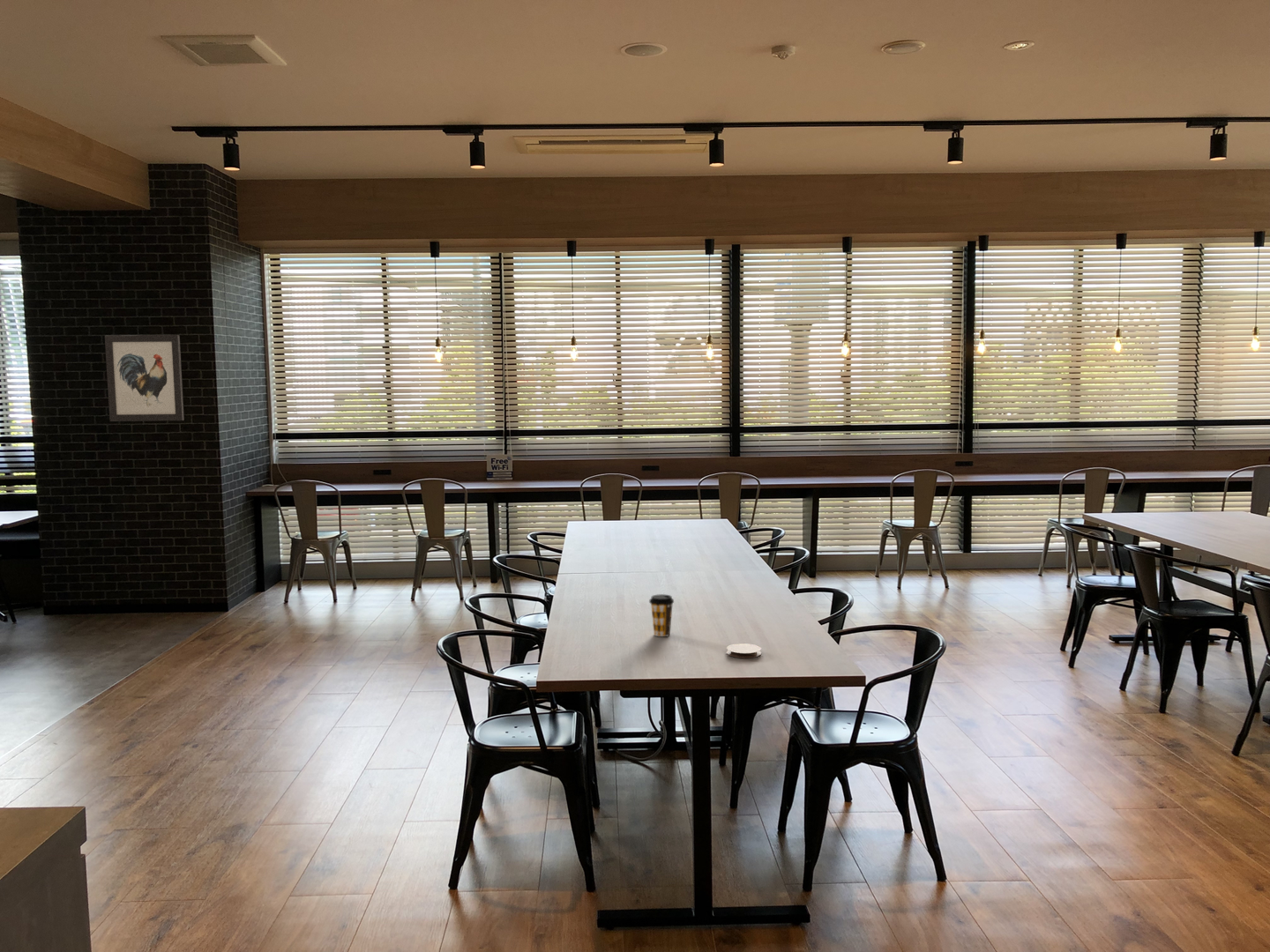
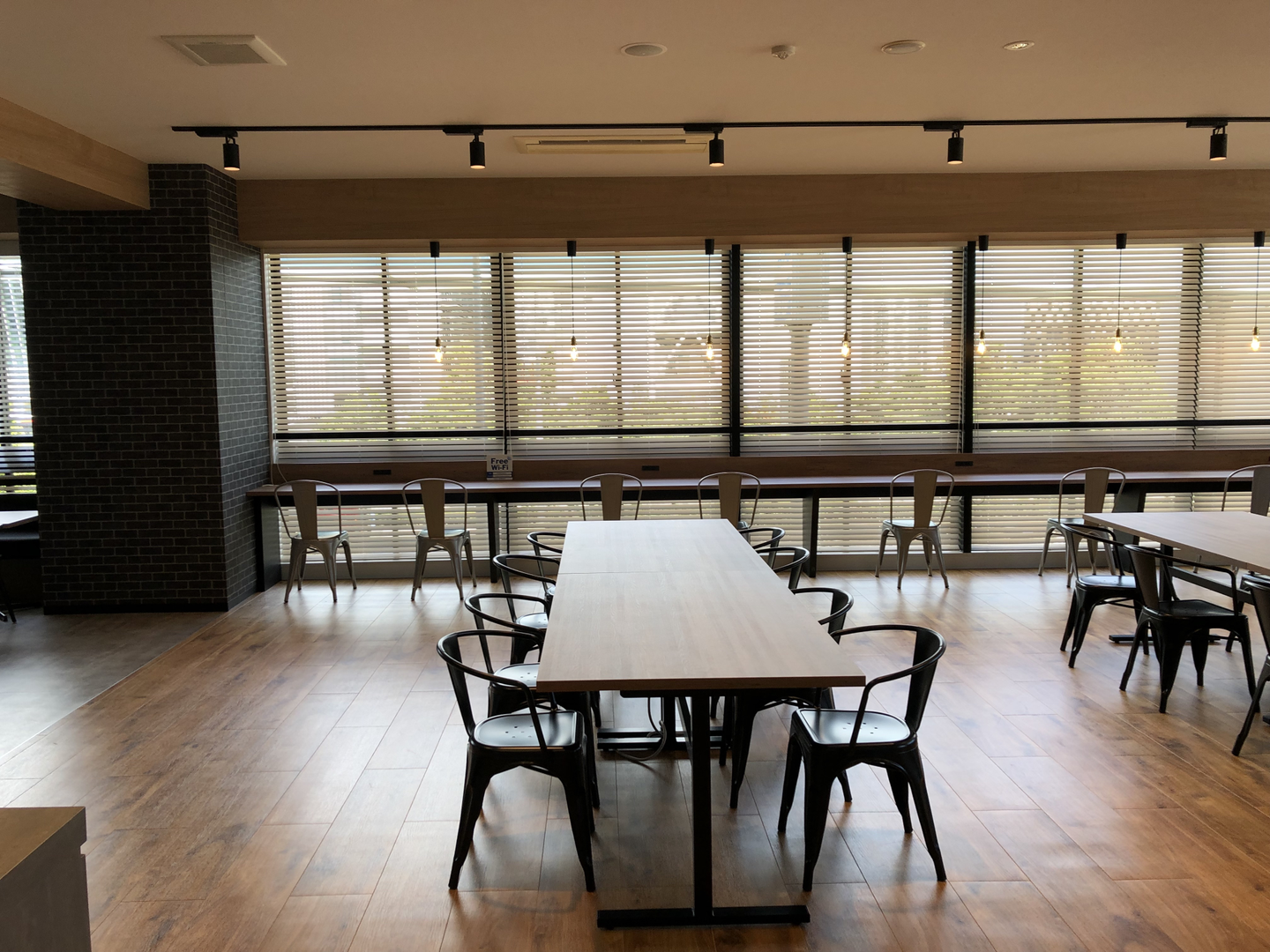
- coaster [726,643,762,658]
- coffee cup [648,593,675,637]
- wall art [104,334,185,422]
